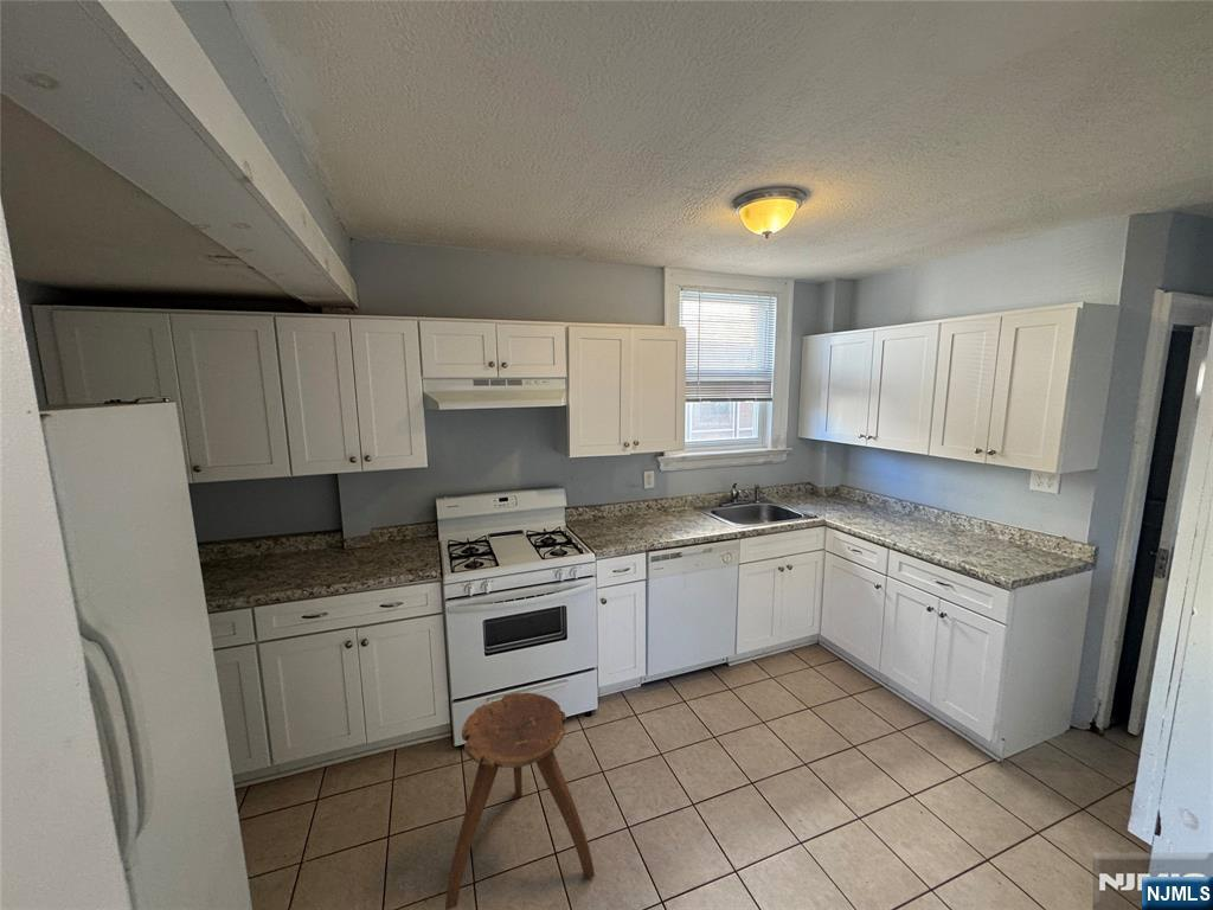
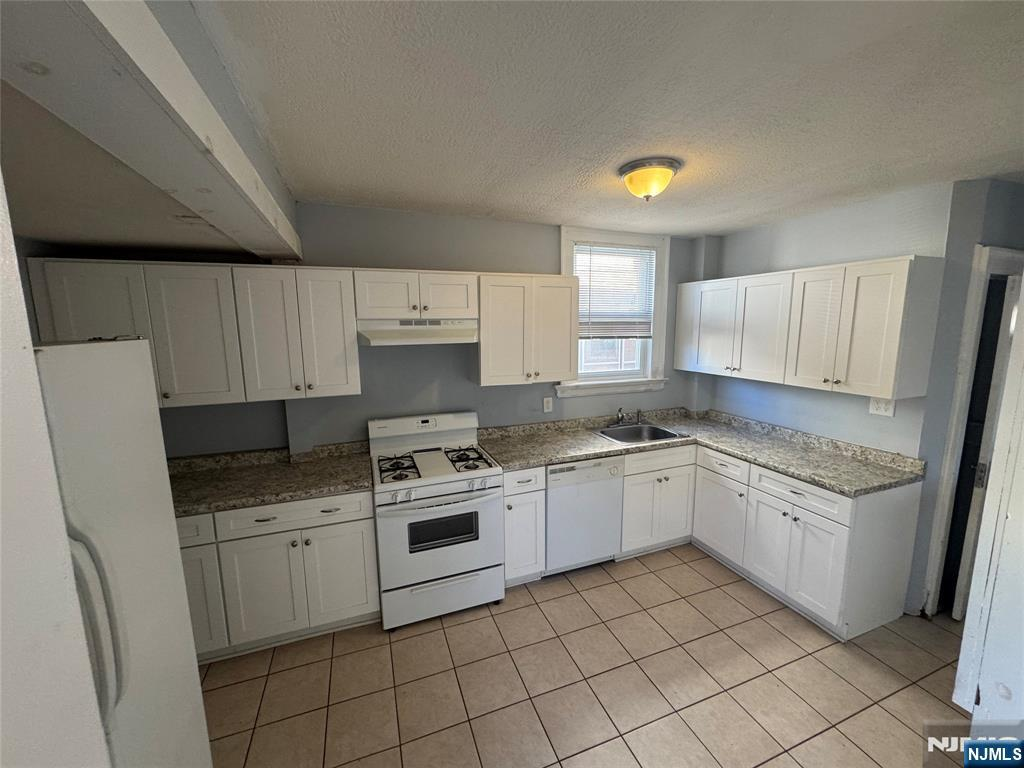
- stool [444,692,596,910]
